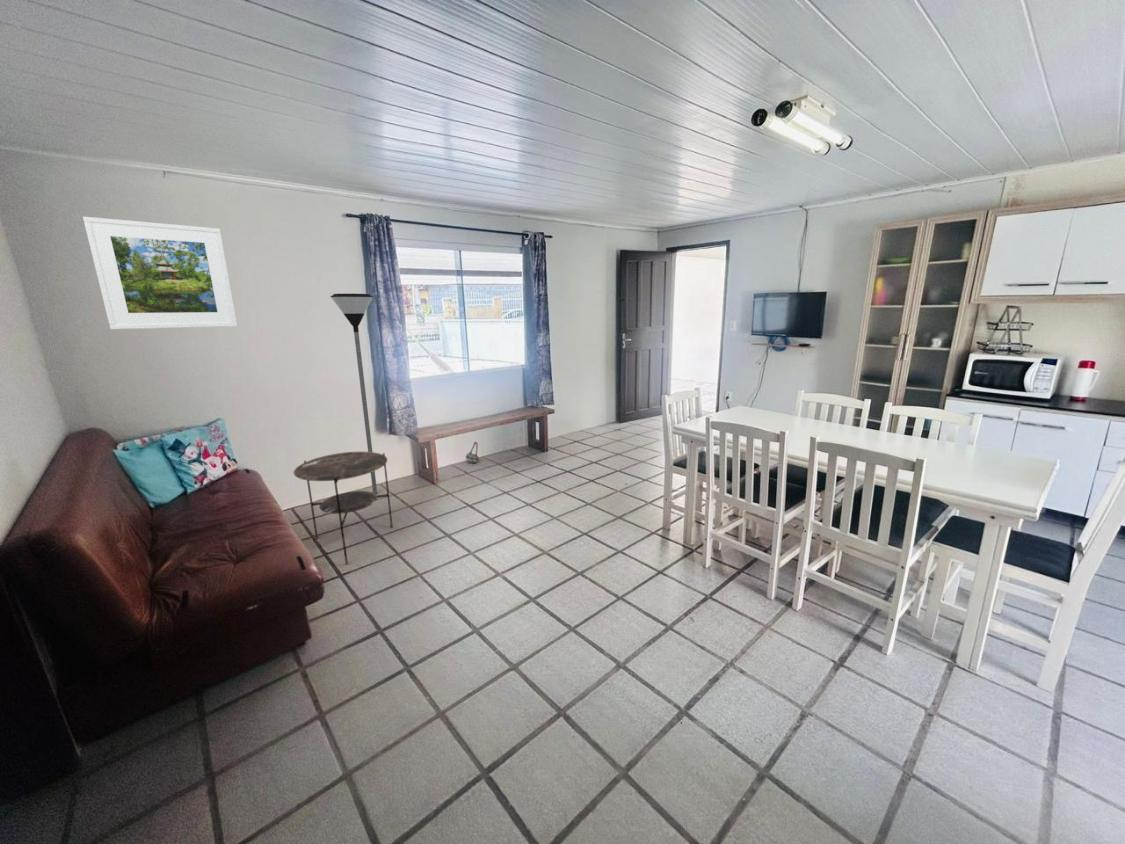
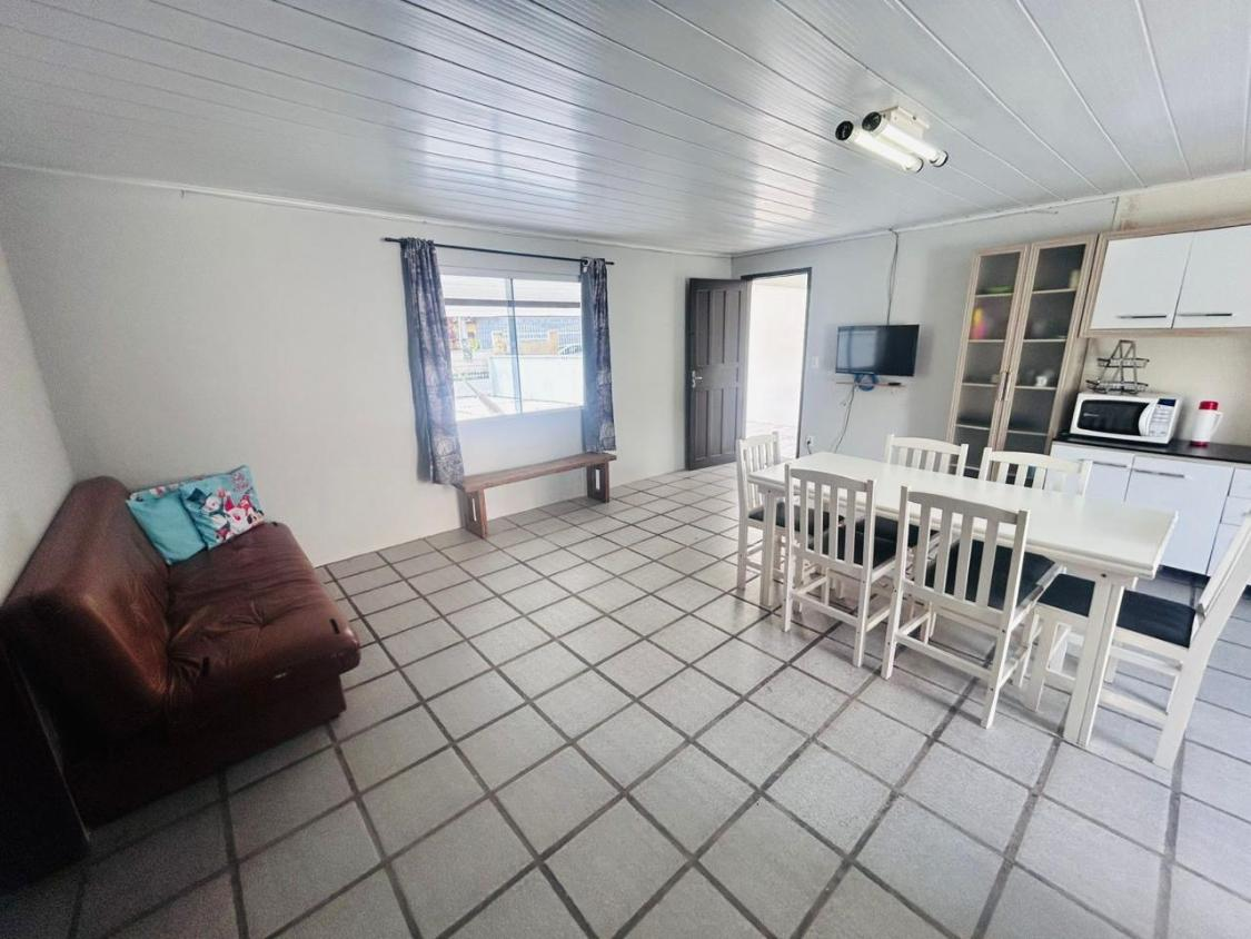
- floor lamp [330,293,378,495]
- side table [293,451,394,565]
- bag [451,441,480,469]
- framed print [82,216,238,330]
